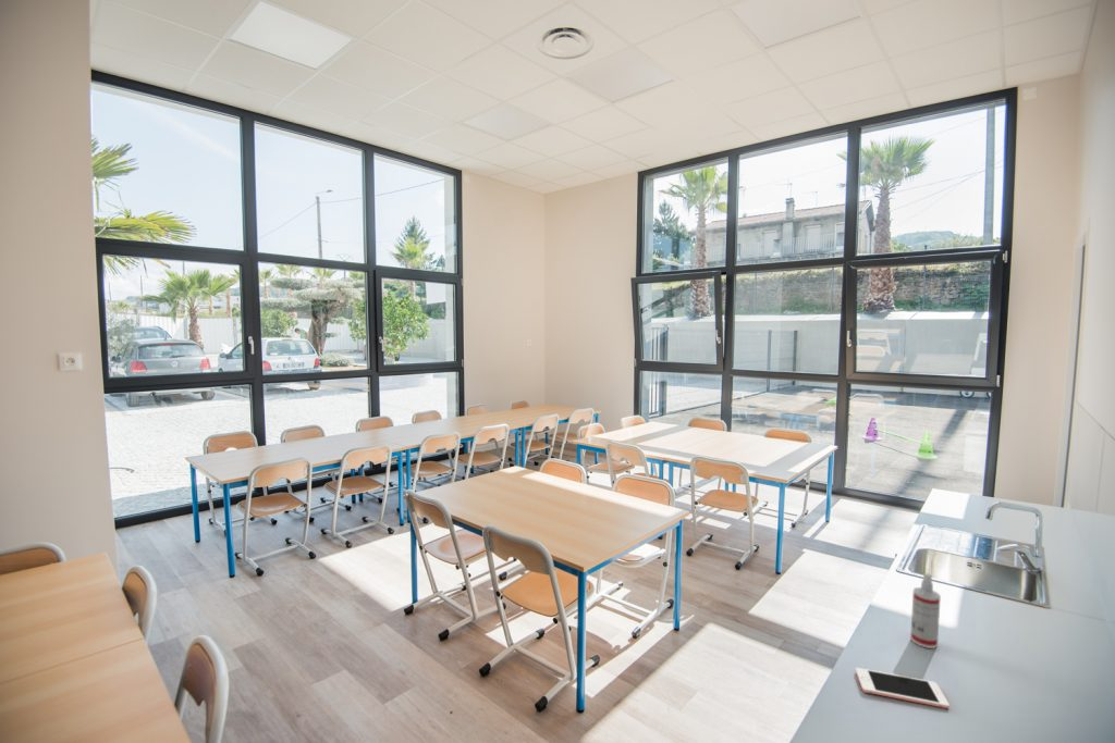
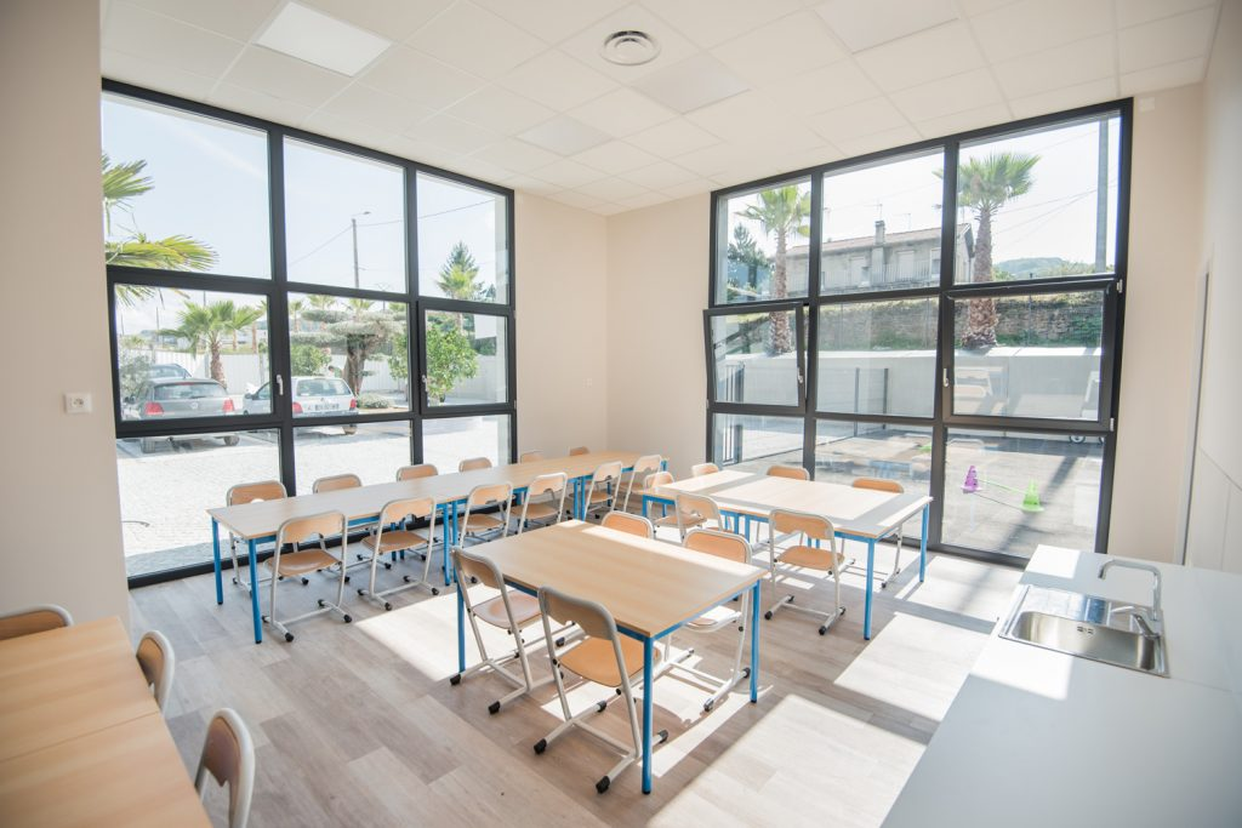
- cell phone [855,667,951,709]
- spray bottle [909,572,942,649]
